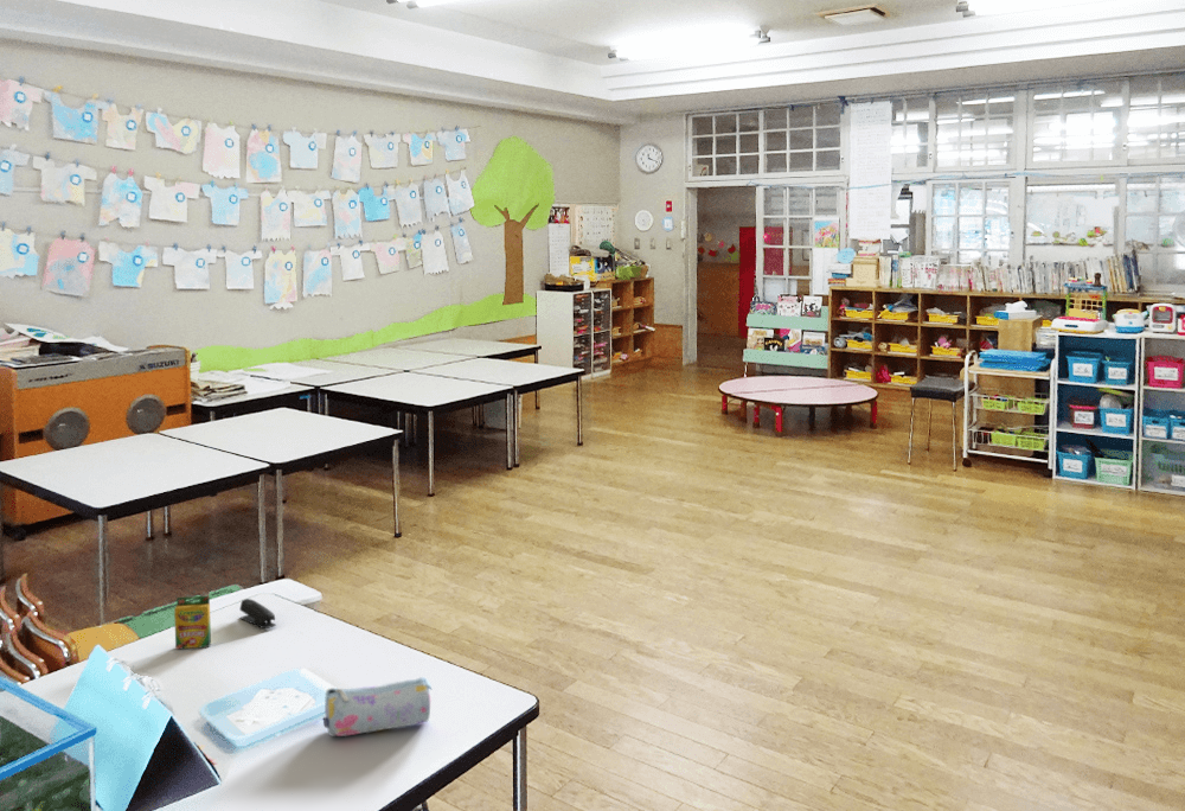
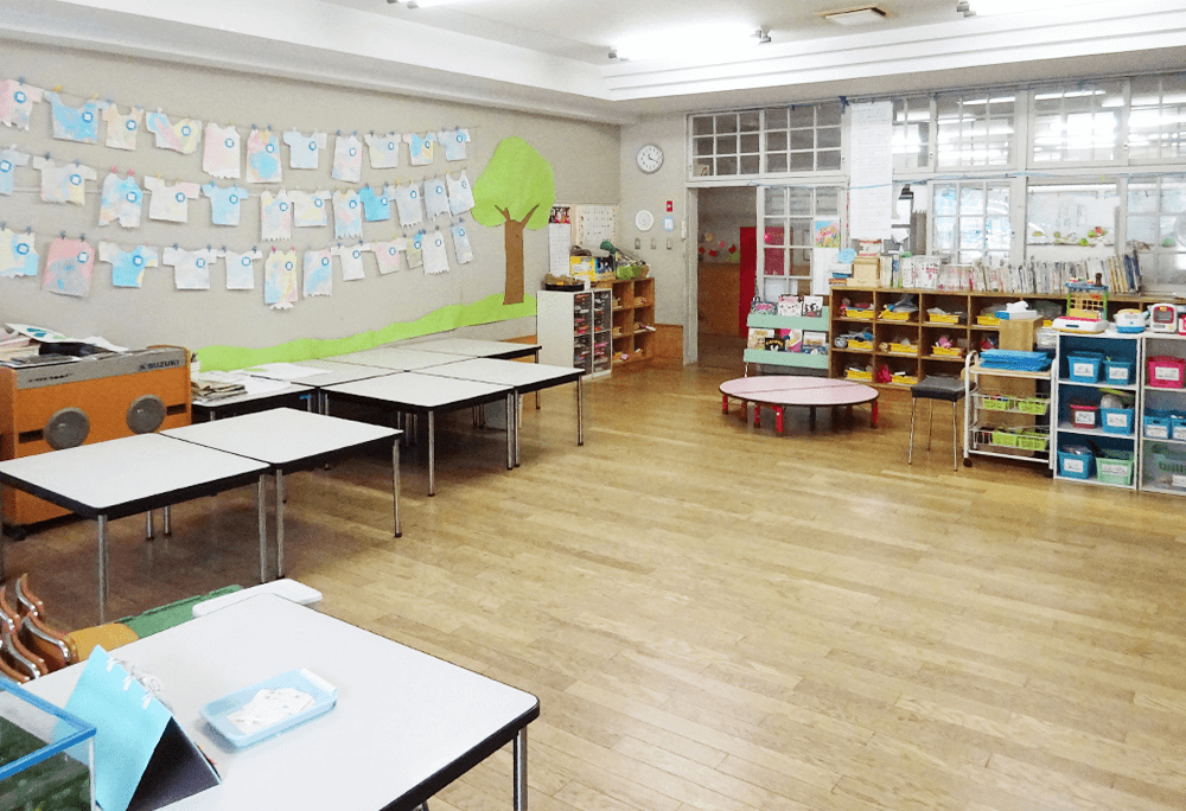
- pencil case [322,676,433,737]
- crayon box [173,595,212,651]
- stapler [238,598,277,630]
